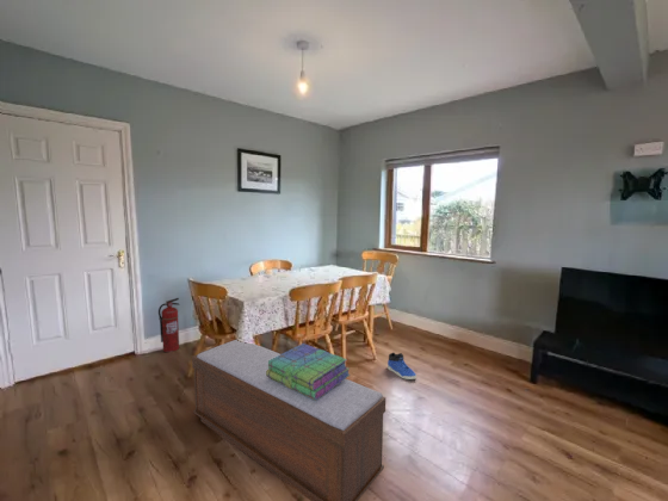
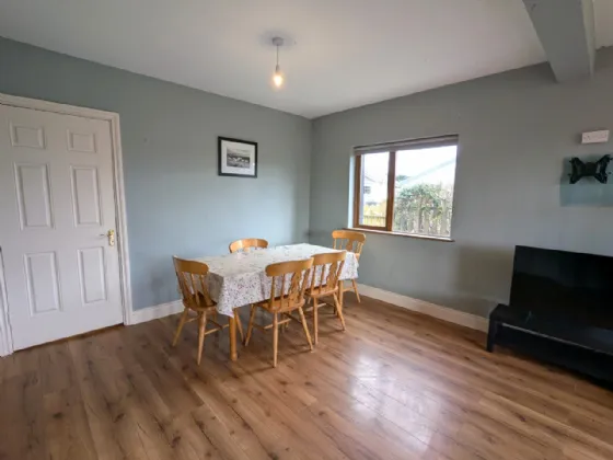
- stack of books [266,342,352,401]
- bench [191,339,386,501]
- sneaker [386,352,418,381]
- fire extinguisher [157,297,181,353]
